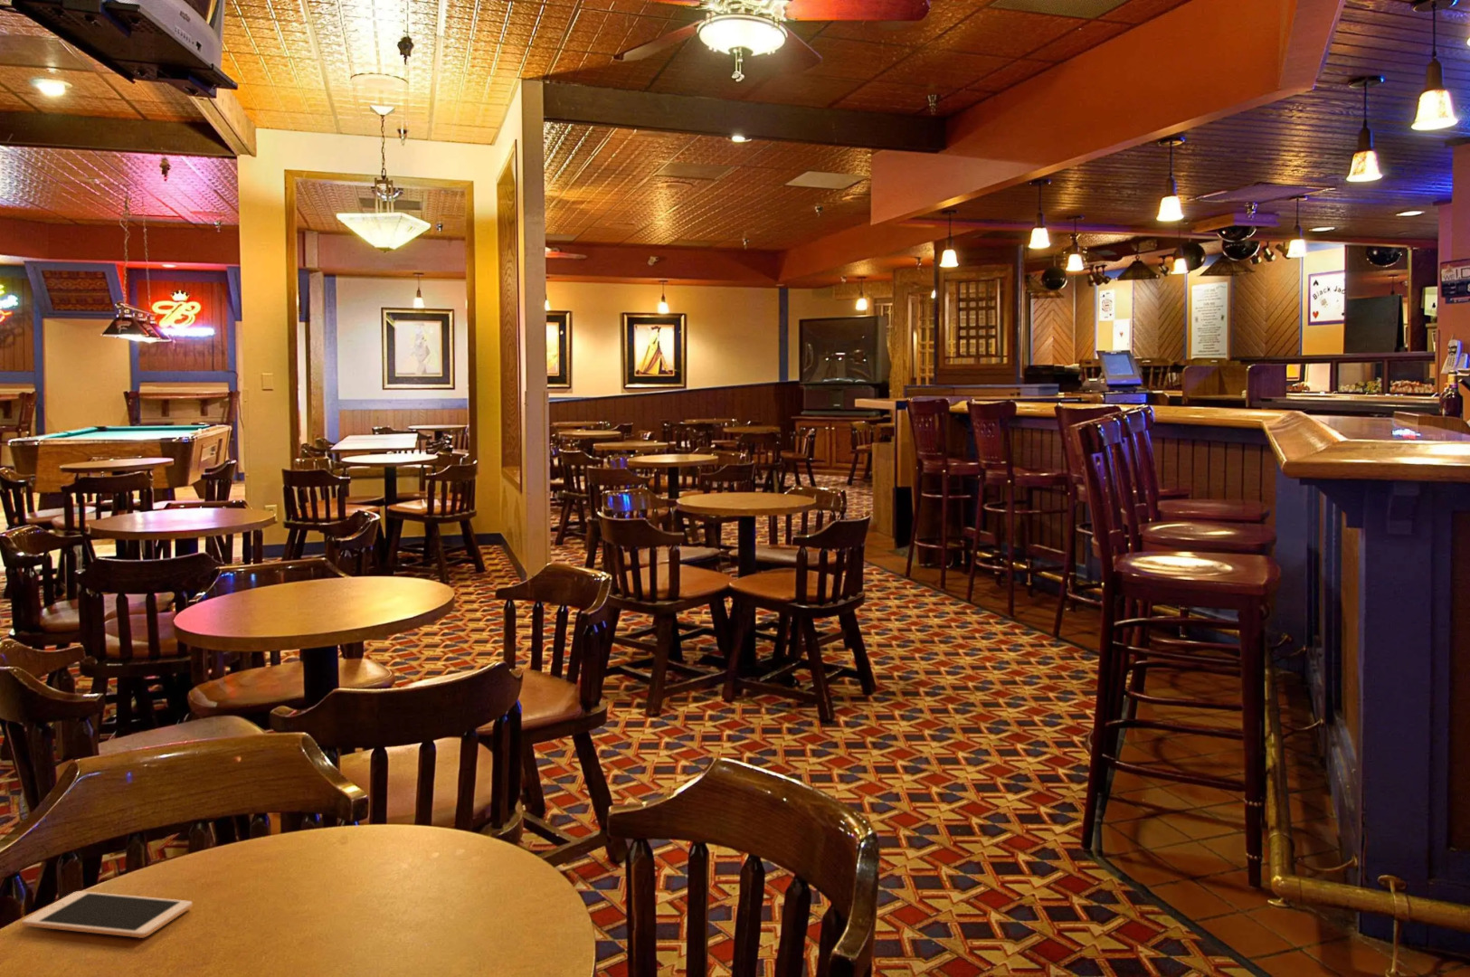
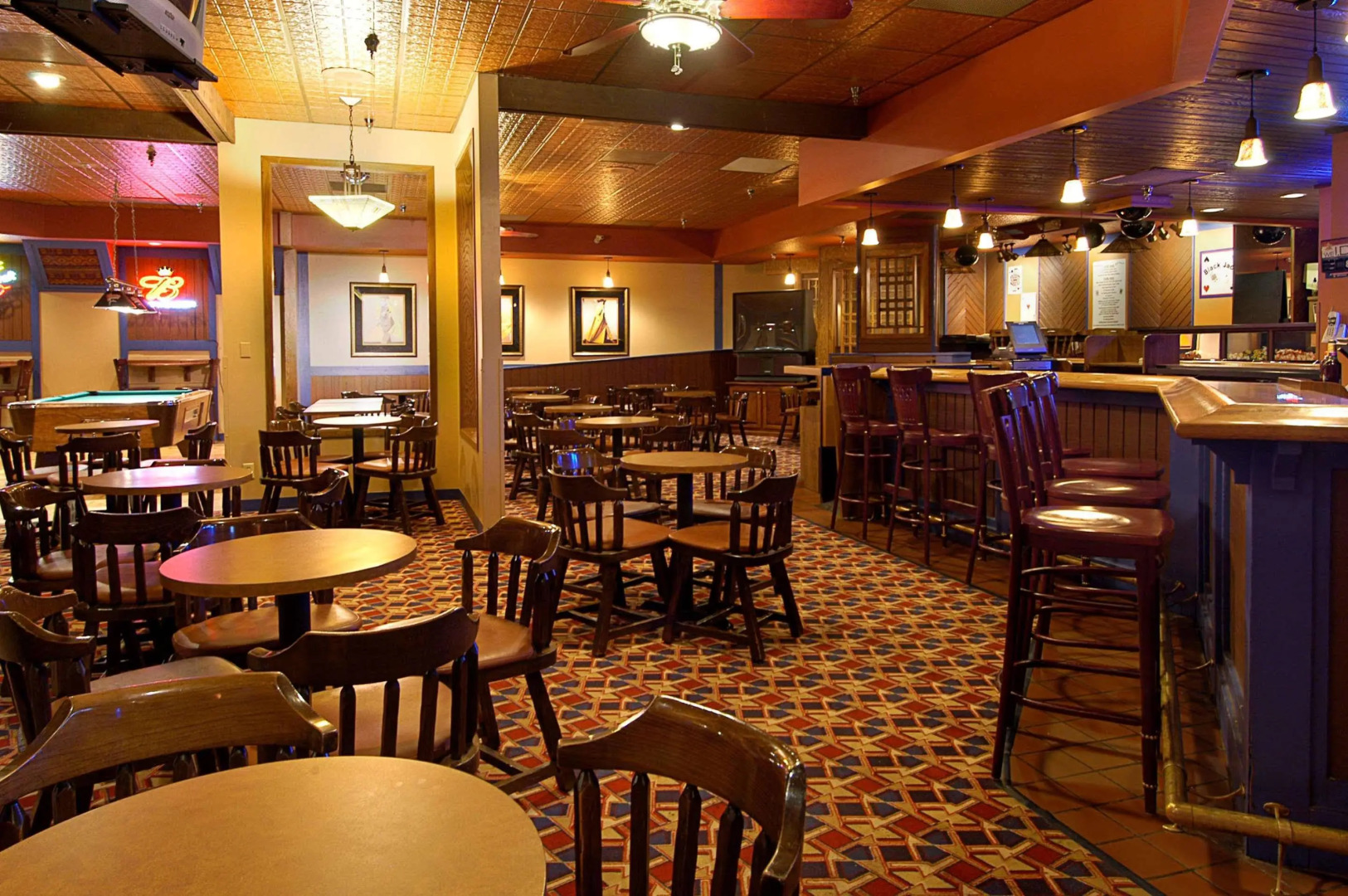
- cell phone [21,890,193,939]
